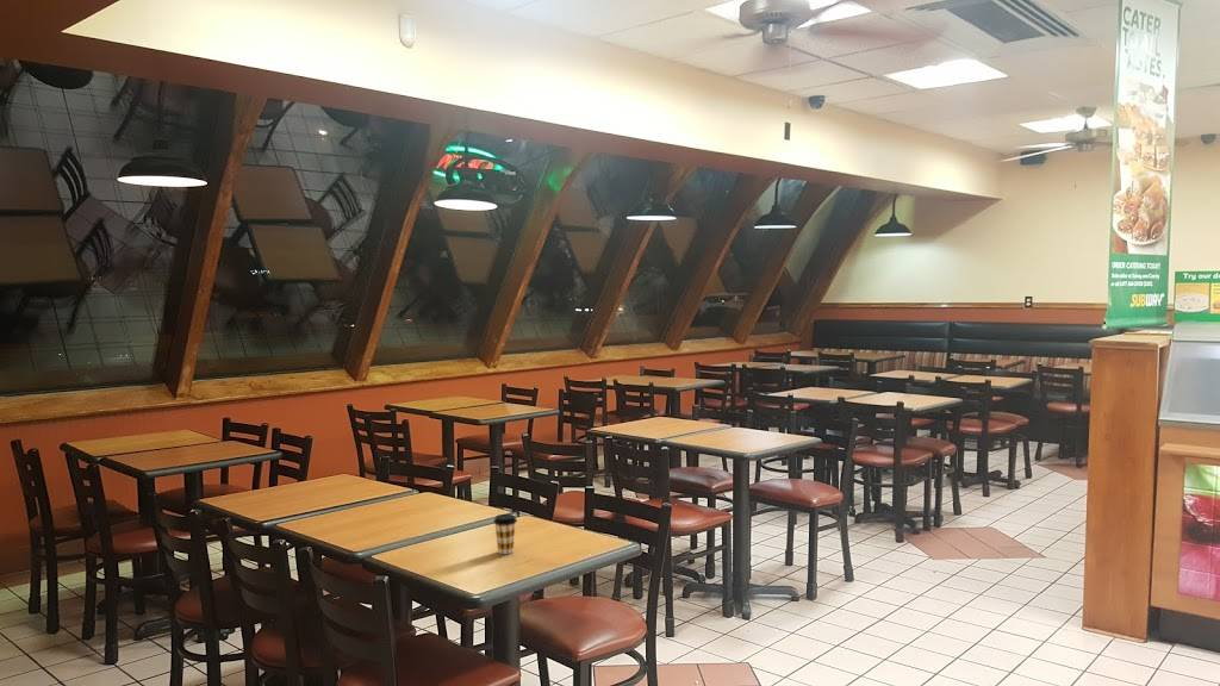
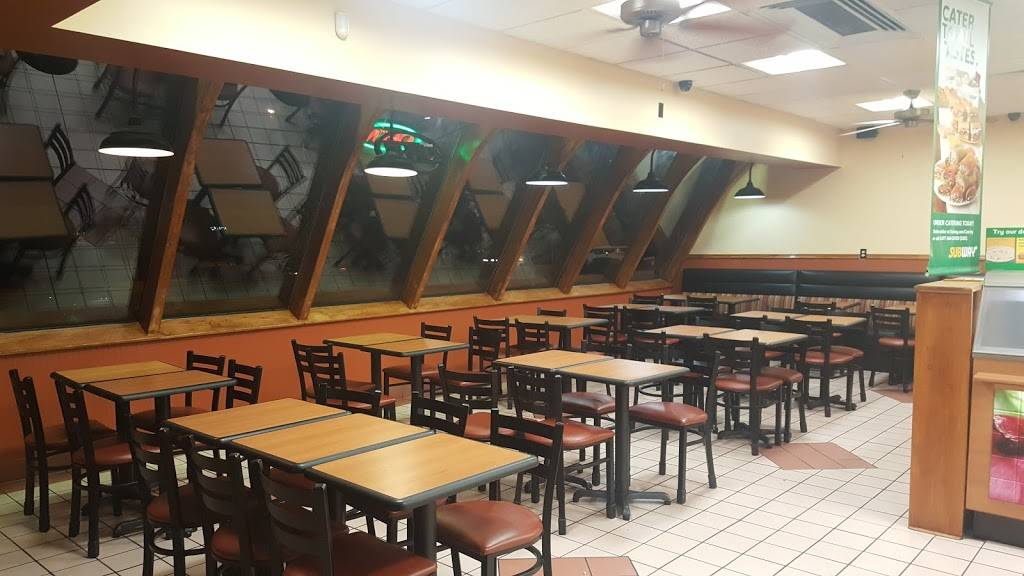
- coffee cup [492,513,518,555]
